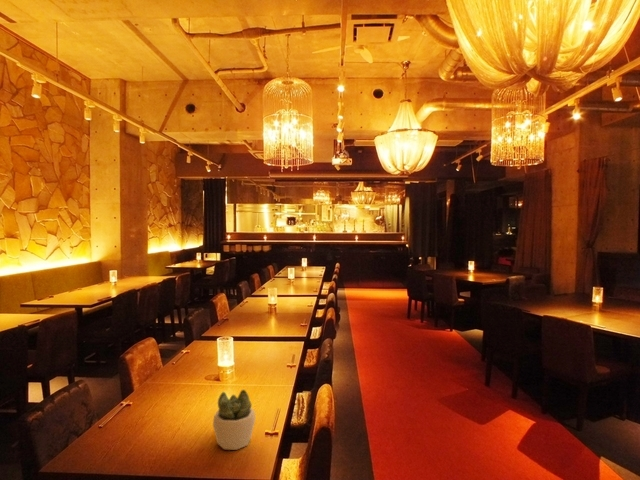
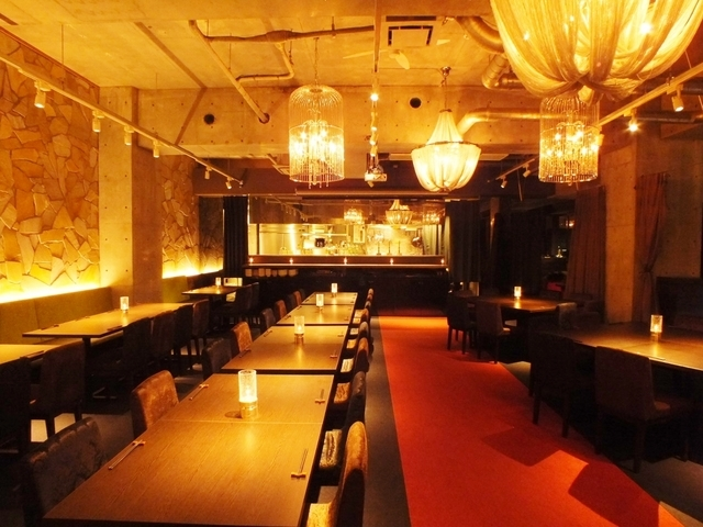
- succulent plant [212,389,256,451]
